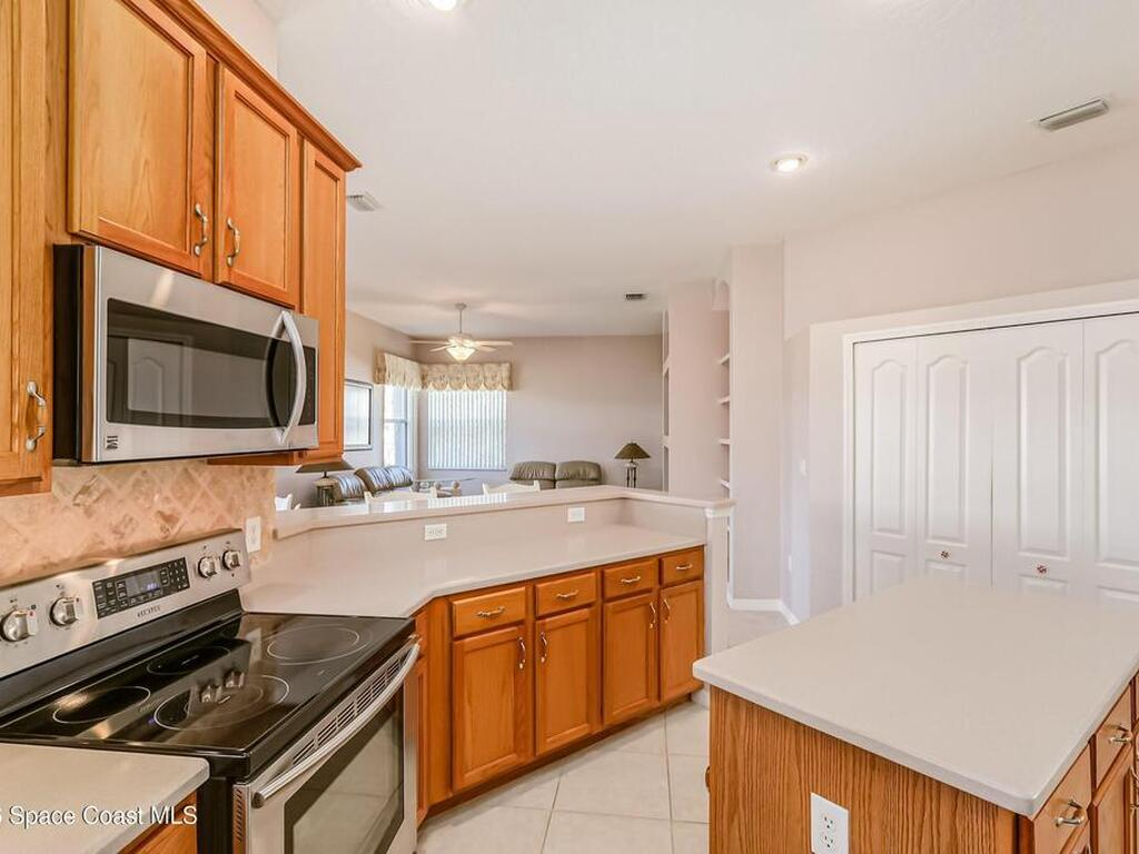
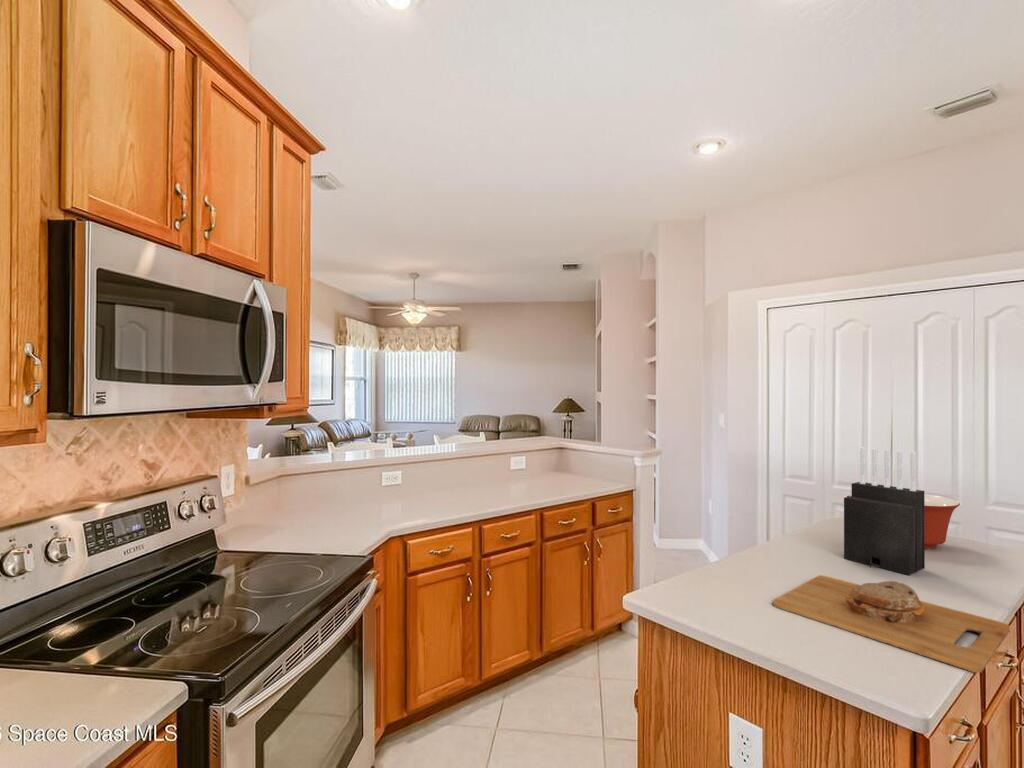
+ mixing bowl [924,493,961,550]
+ knife block [843,446,926,576]
+ cutting board [771,574,1011,674]
